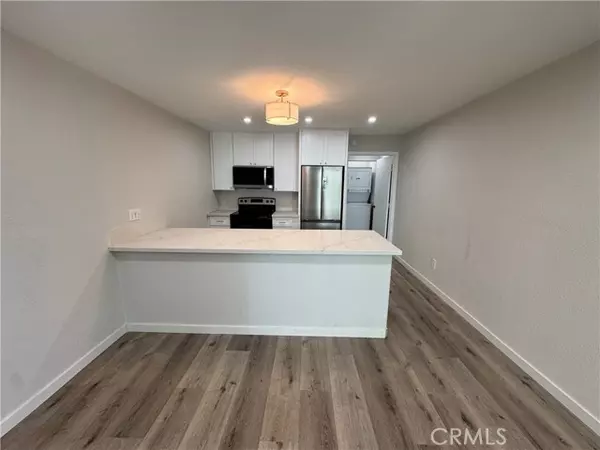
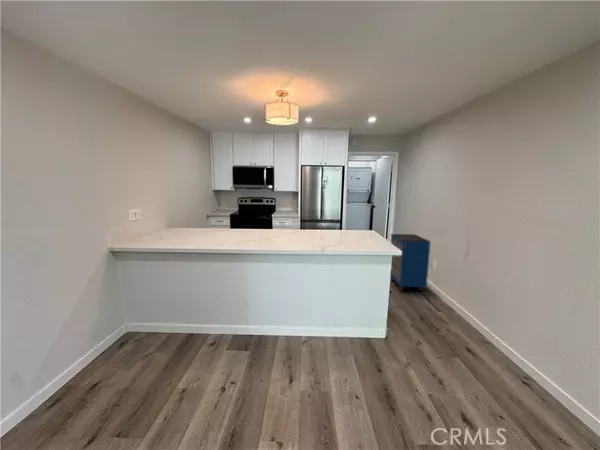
+ cabinet [390,233,432,292]
